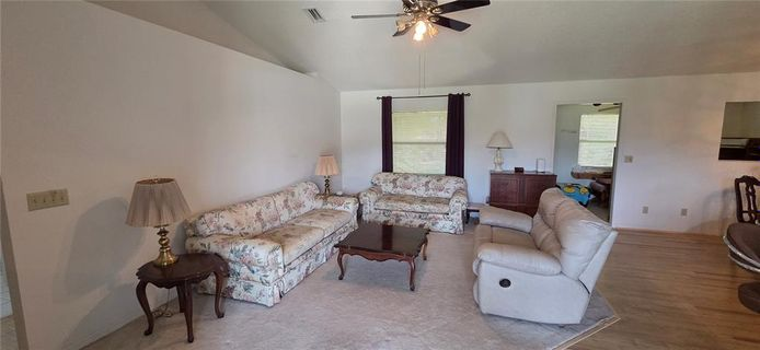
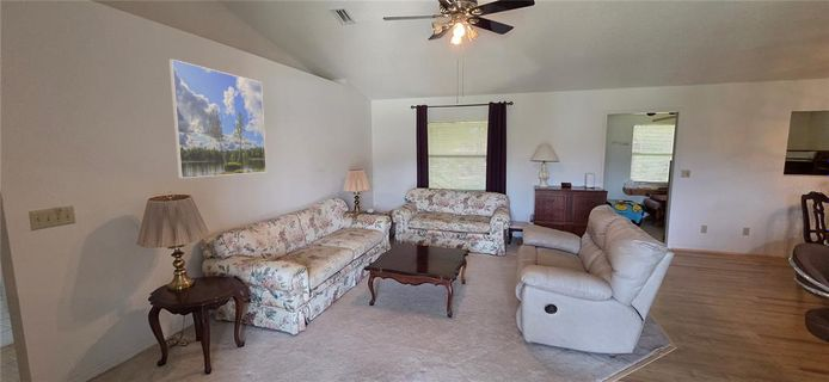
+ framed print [168,58,268,179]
